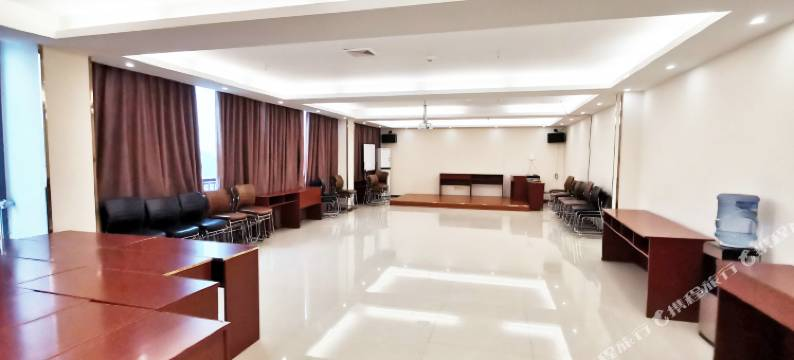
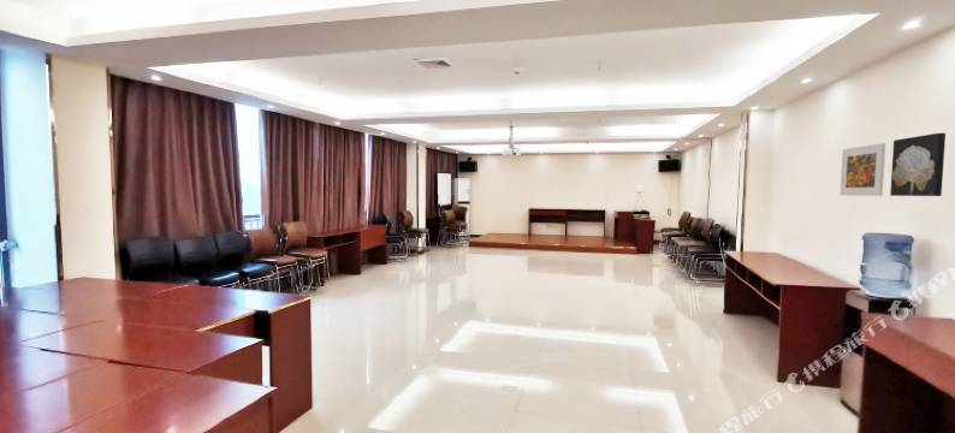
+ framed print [838,142,886,197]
+ wall art [889,132,947,197]
